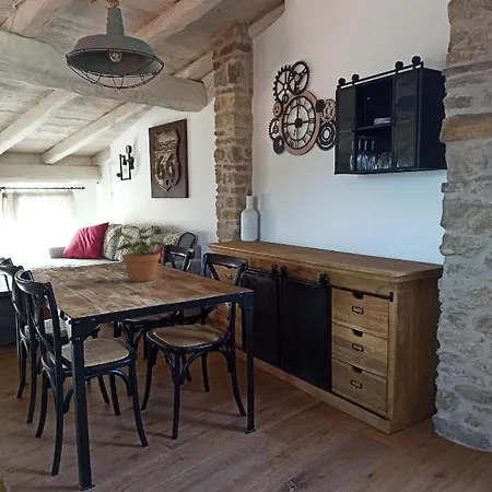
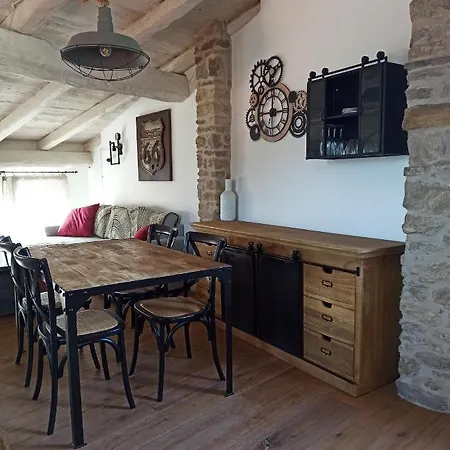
- potted plant [110,227,167,283]
